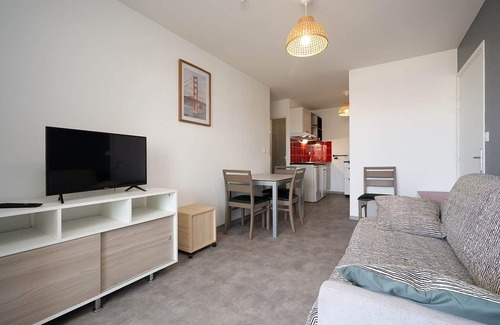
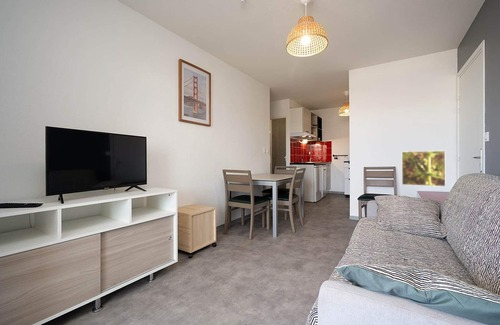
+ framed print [401,150,446,187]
